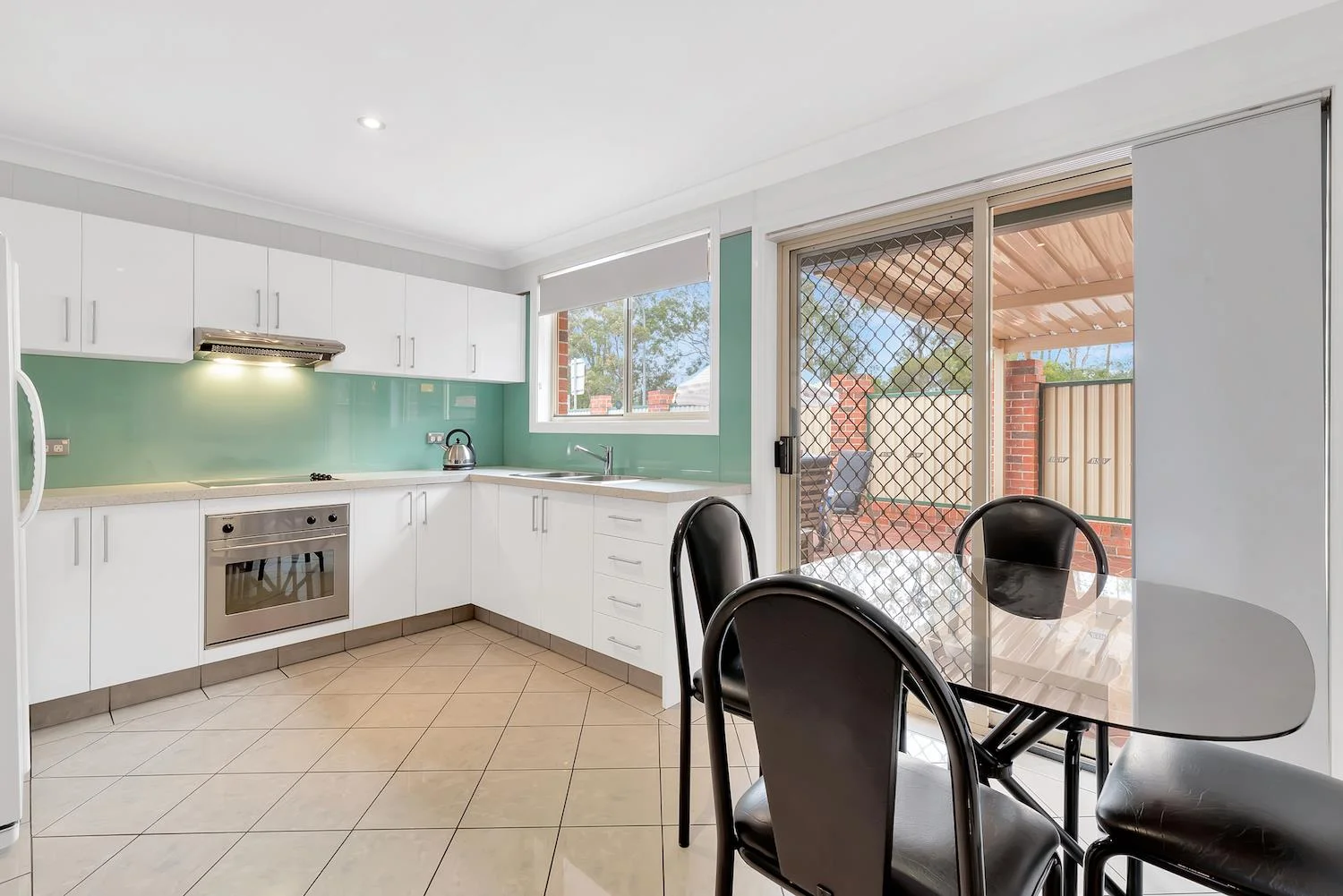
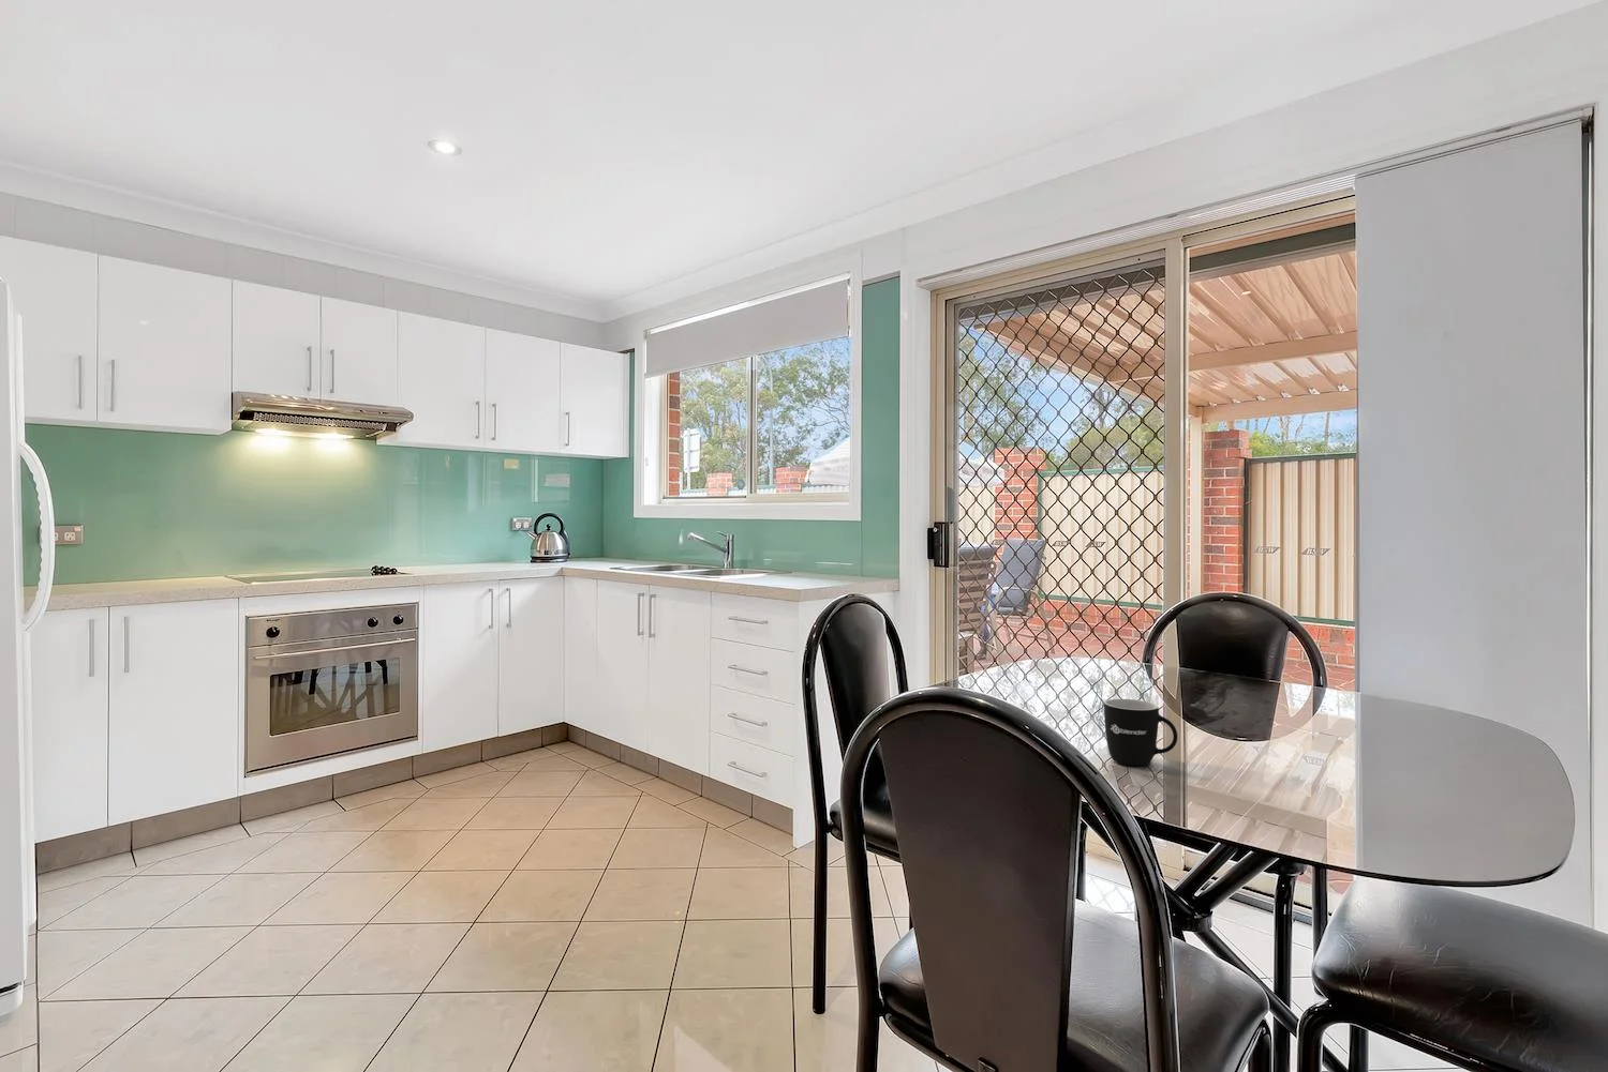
+ mug [1103,699,1178,767]
